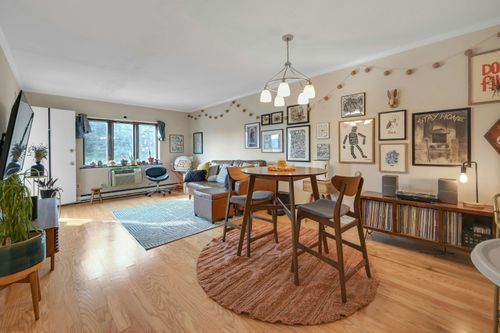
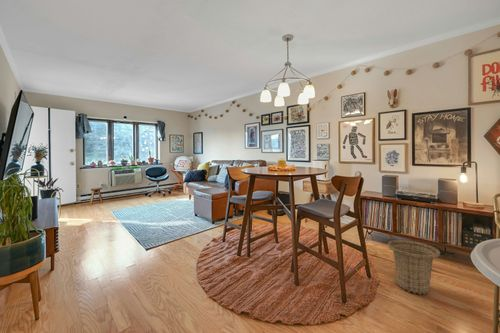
+ basket [387,239,441,295]
